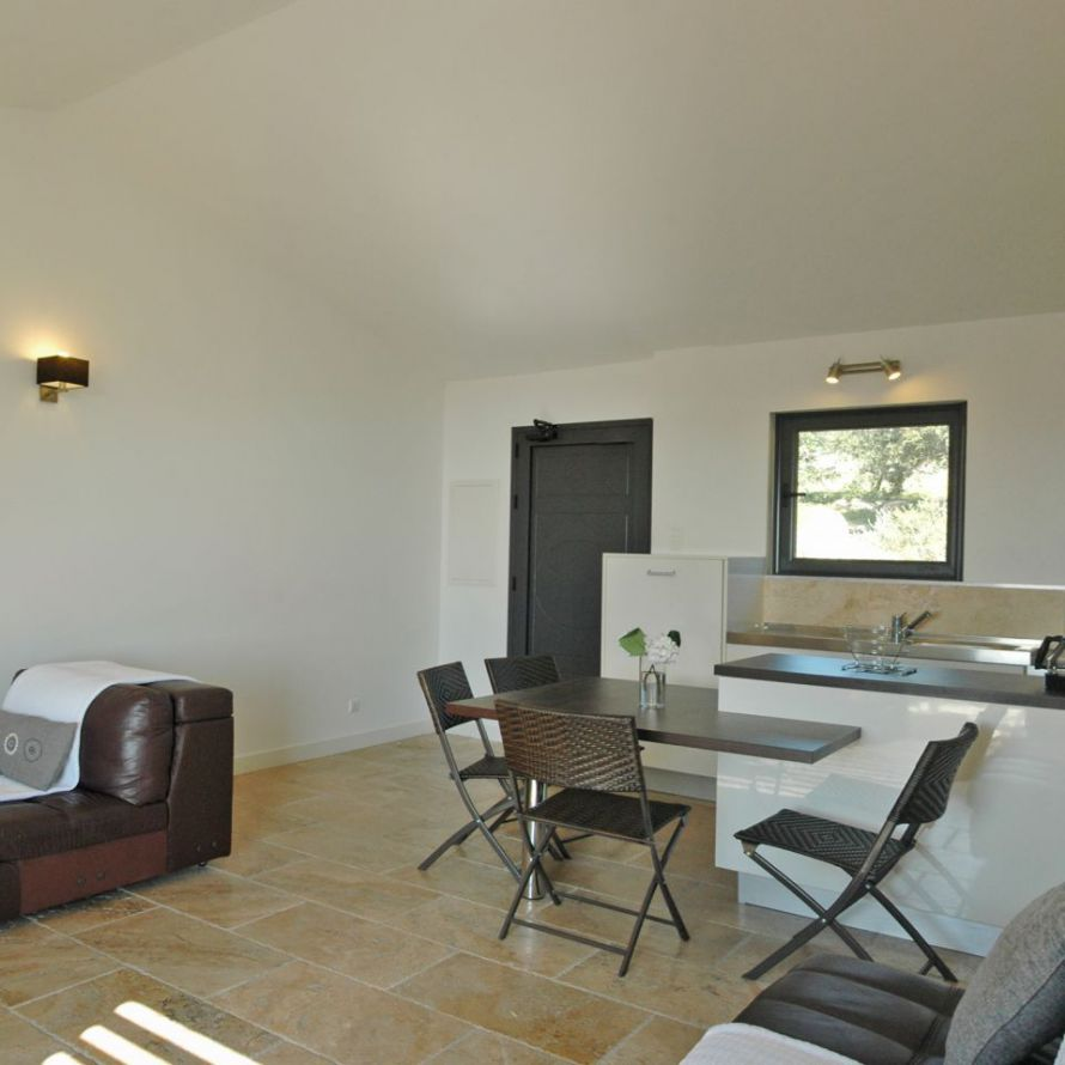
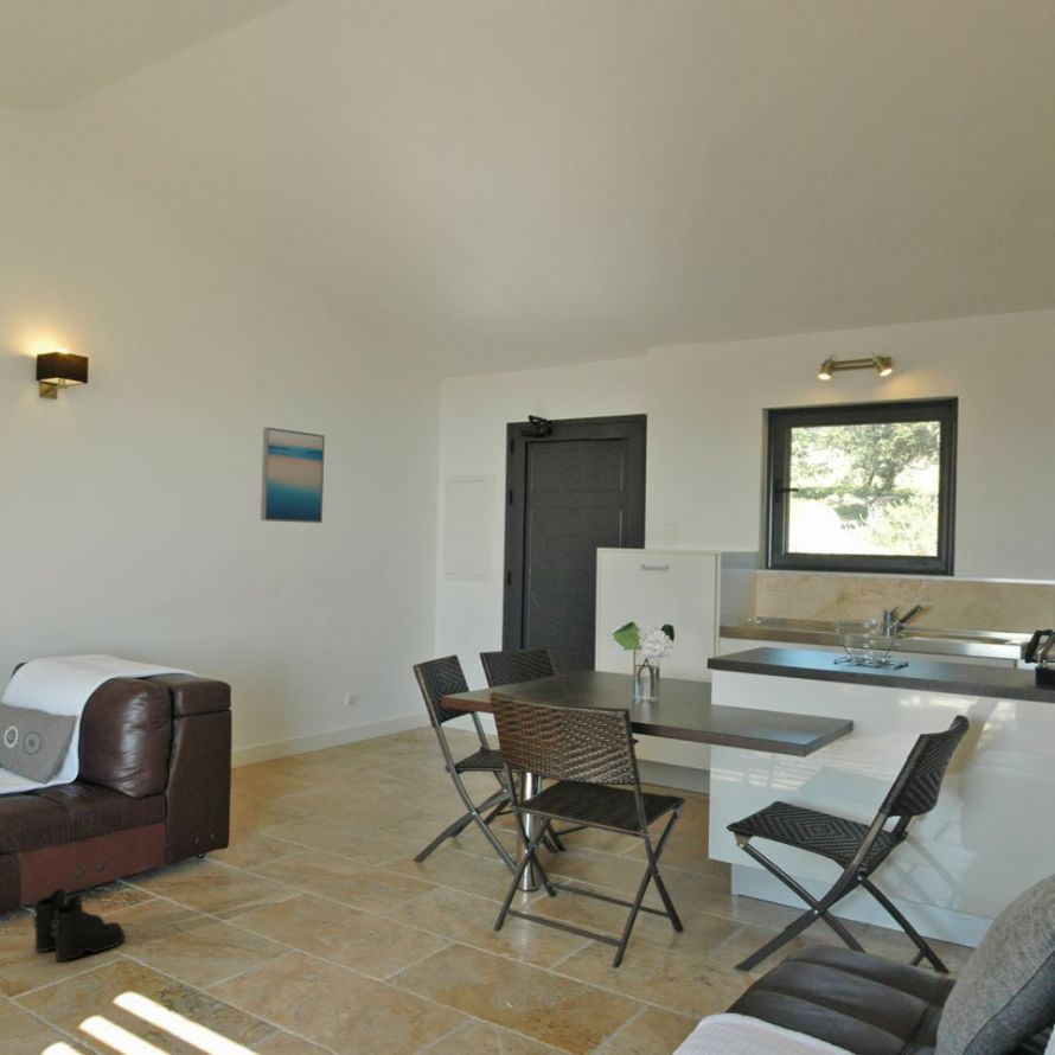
+ wall art [260,426,326,524]
+ boots [30,888,127,963]
